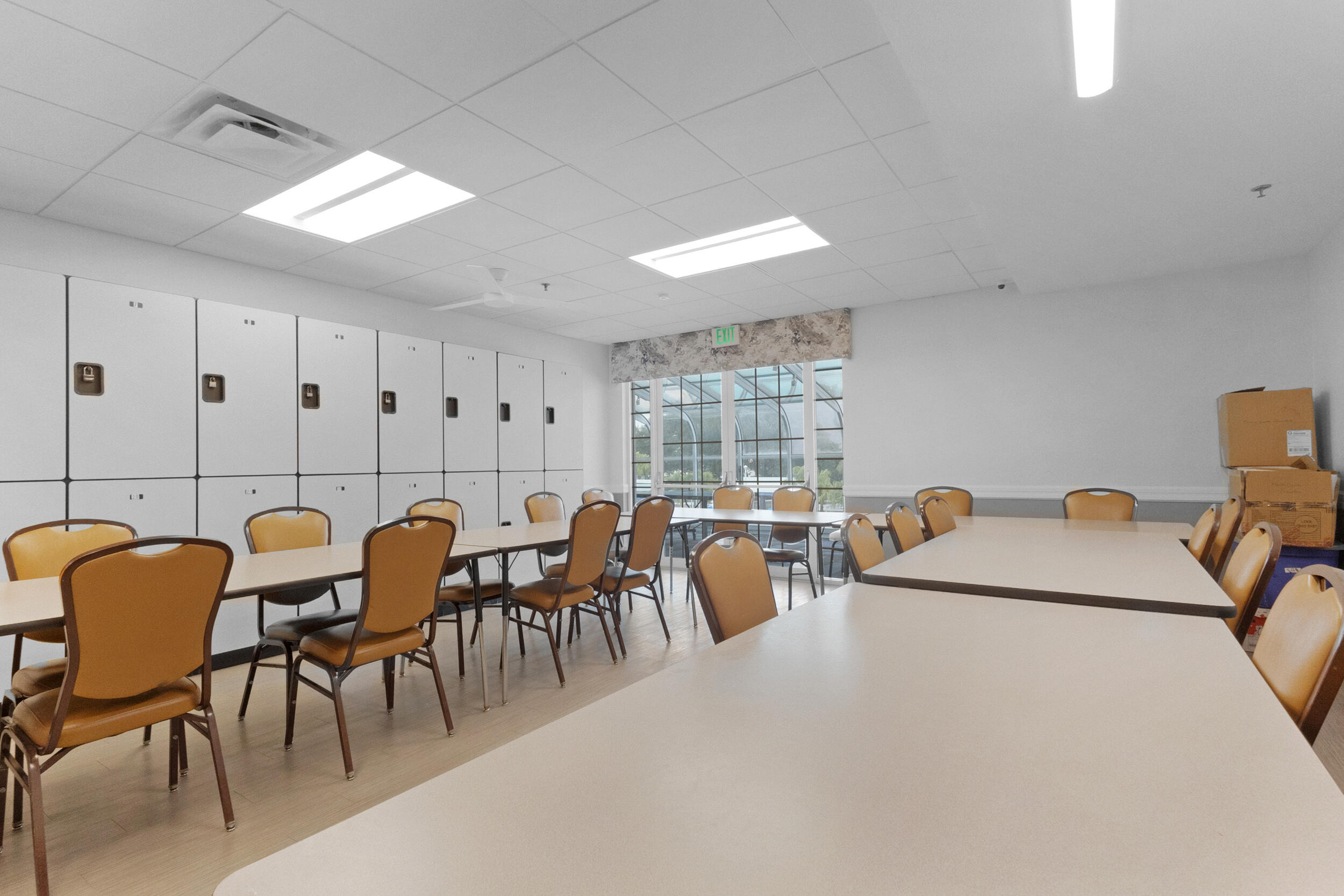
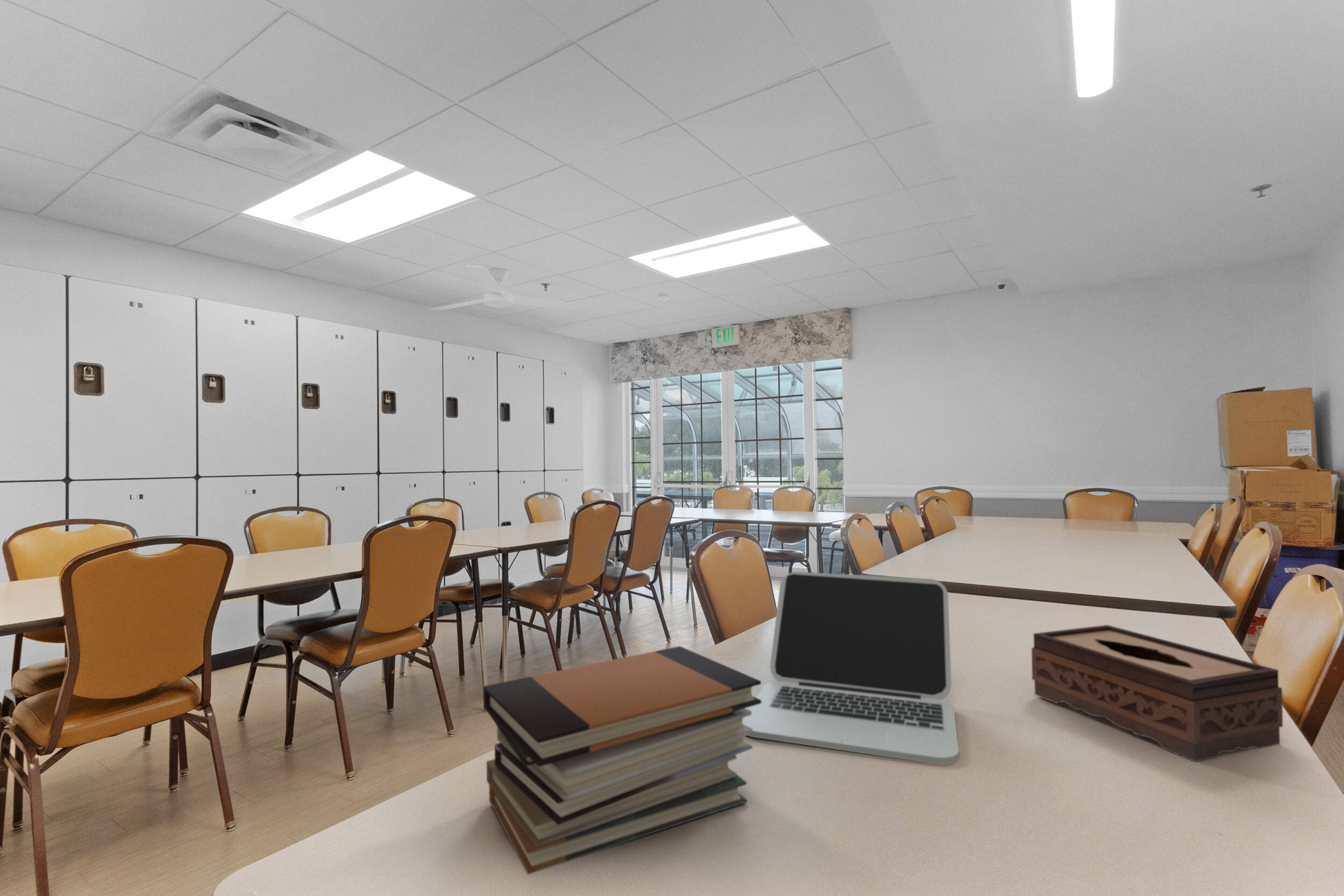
+ book stack [483,646,762,875]
+ tissue box [1031,625,1283,762]
+ laptop [742,571,959,765]
